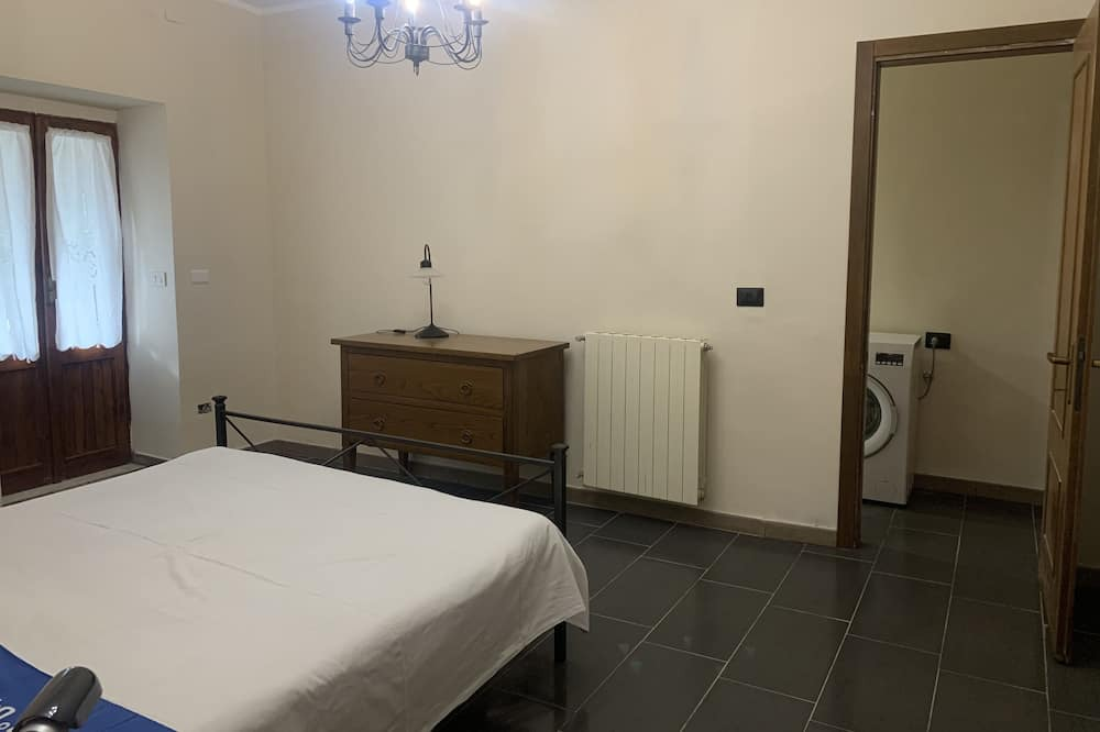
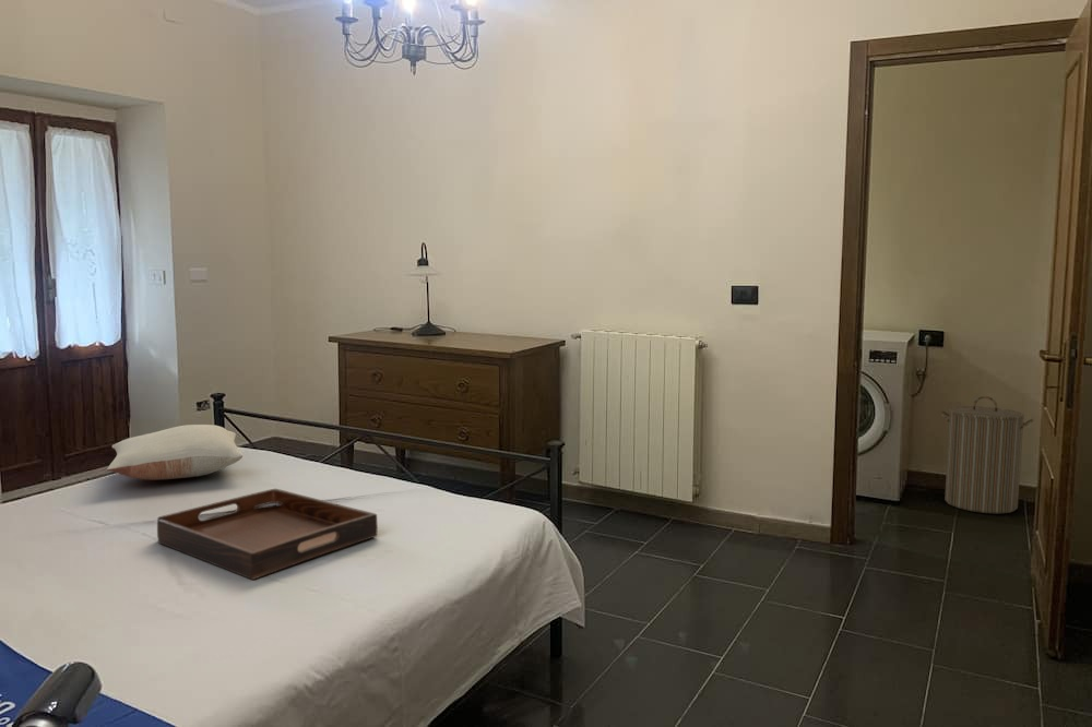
+ laundry hamper [940,395,1034,514]
+ serving tray [156,488,379,581]
+ pillow [106,424,244,481]
